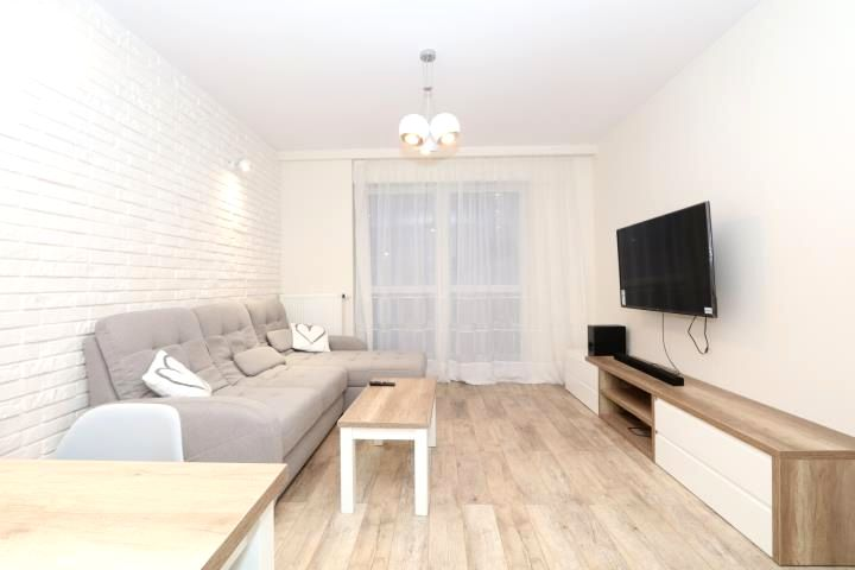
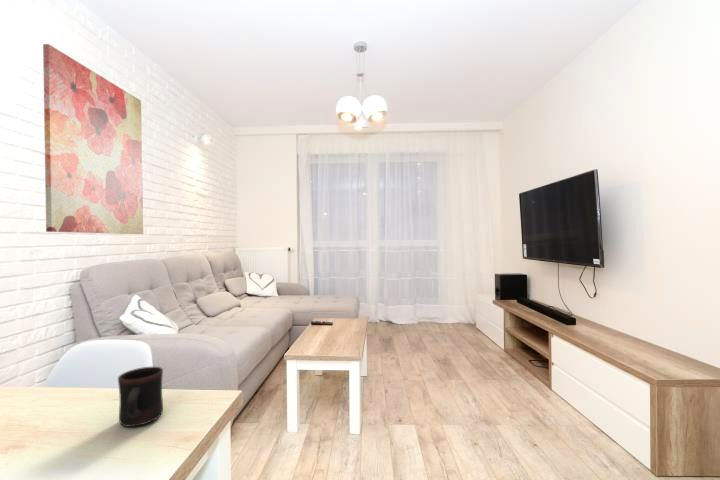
+ mug [117,366,164,428]
+ wall art [42,43,144,235]
